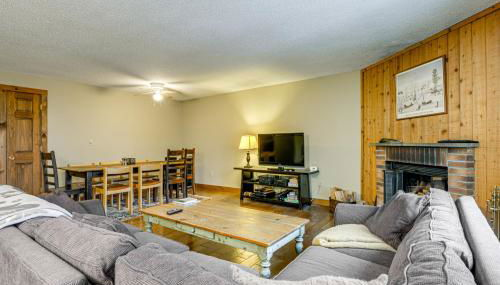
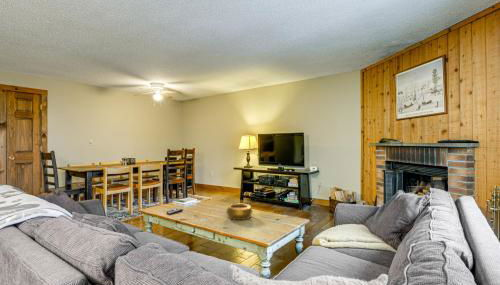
+ decorative bowl [225,203,254,221]
